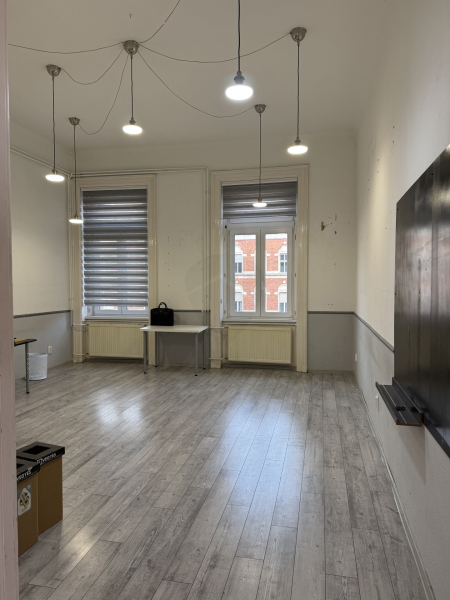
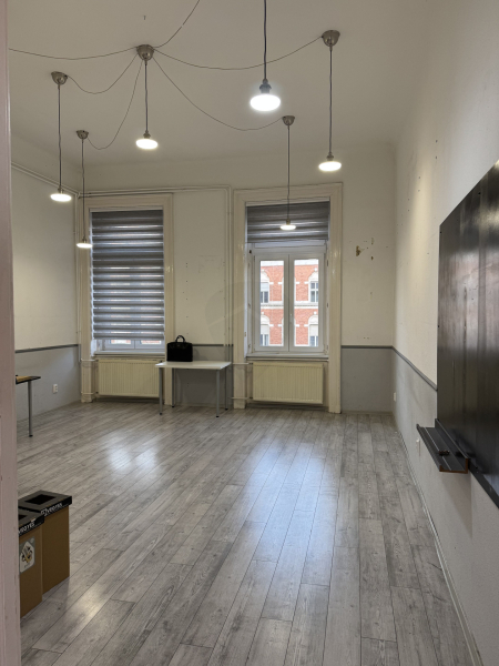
- waste bin [28,352,48,381]
